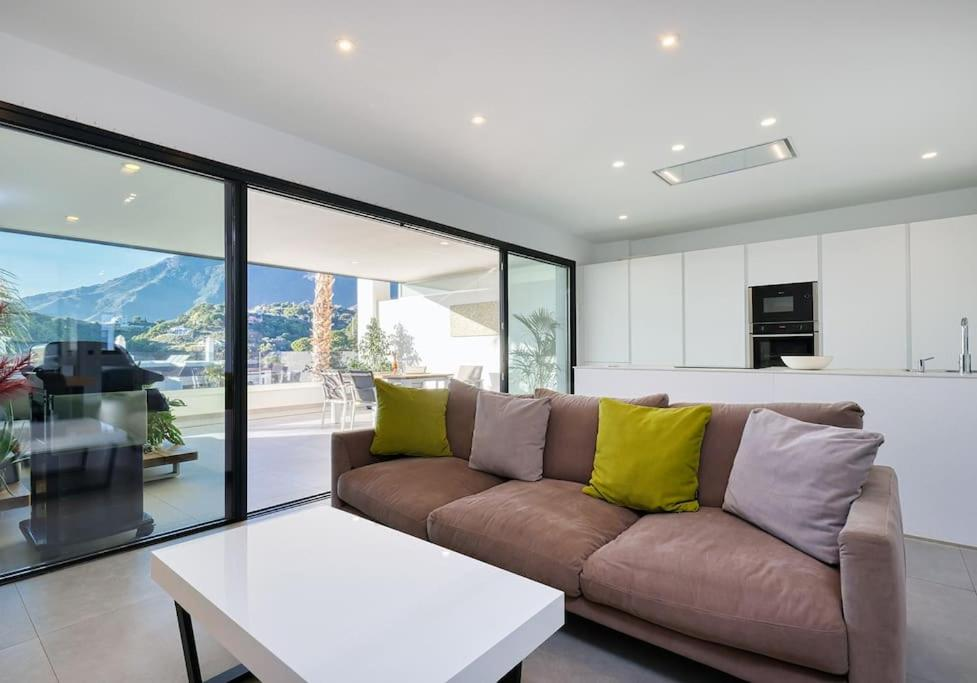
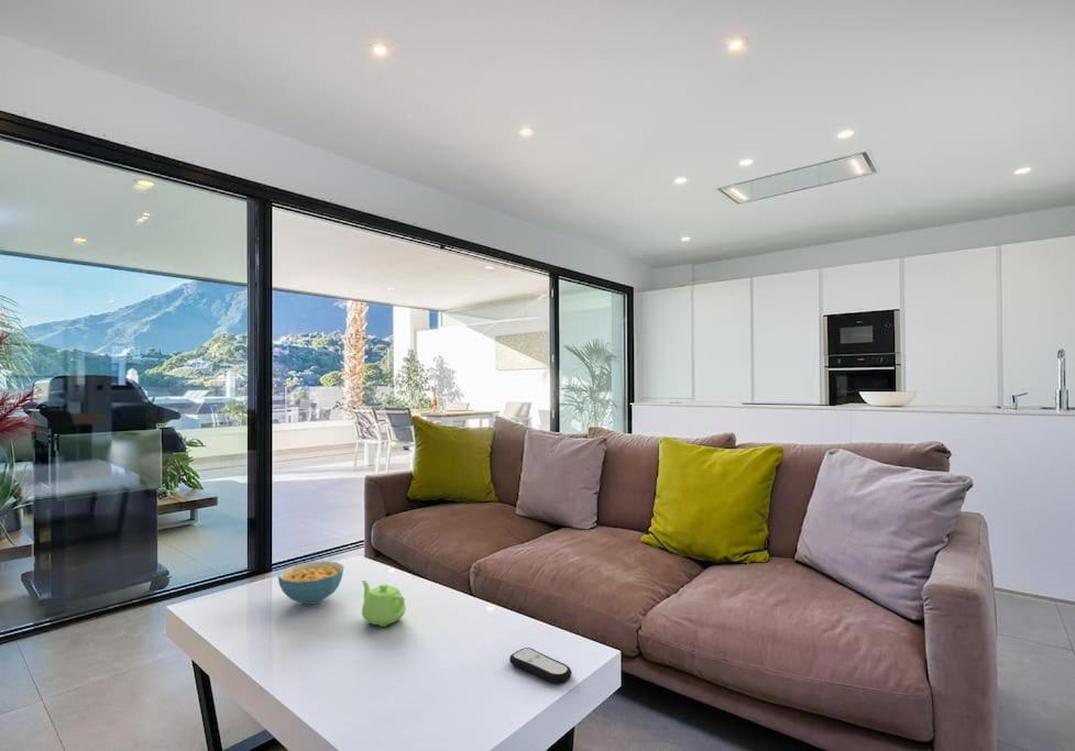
+ remote control [508,647,573,684]
+ cereal bowl [277,560,344,606]
+ teapot [361,579,407,628]
